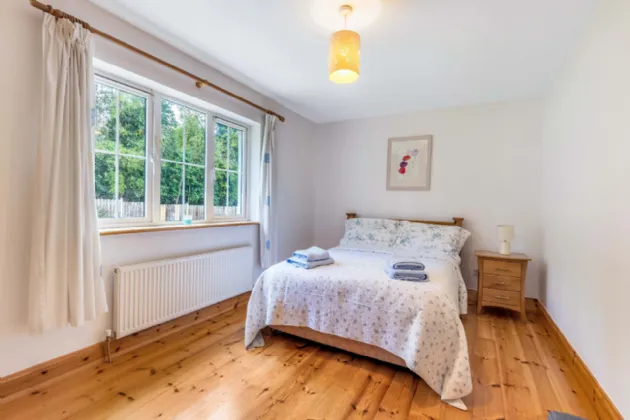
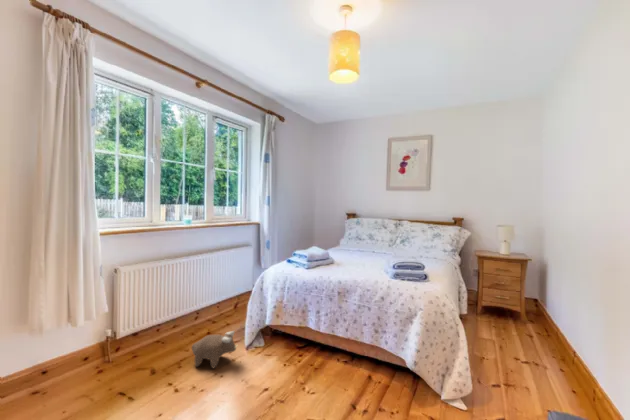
+ plush toy [191,330,239,369]
